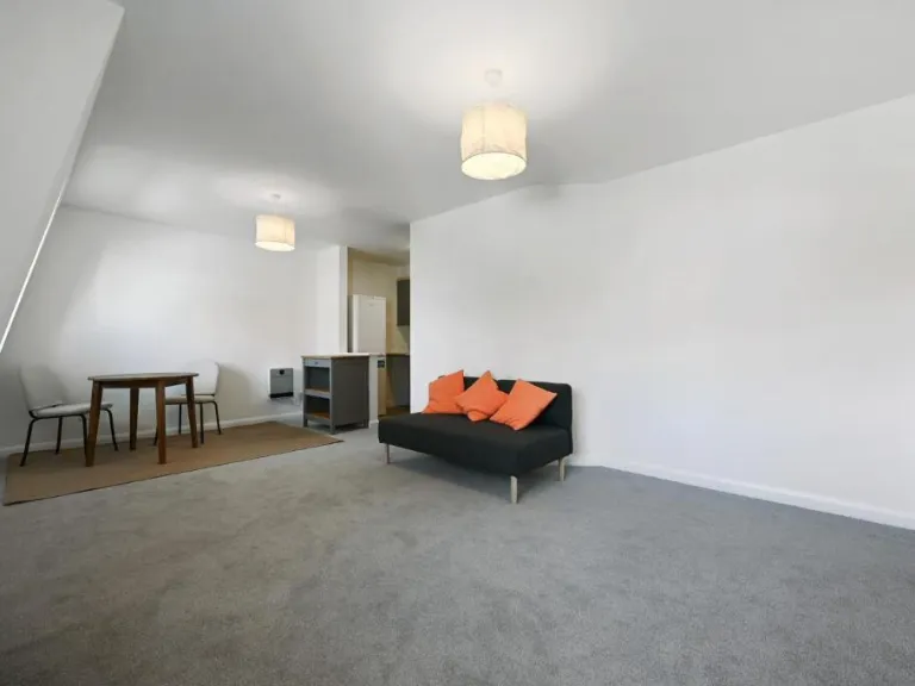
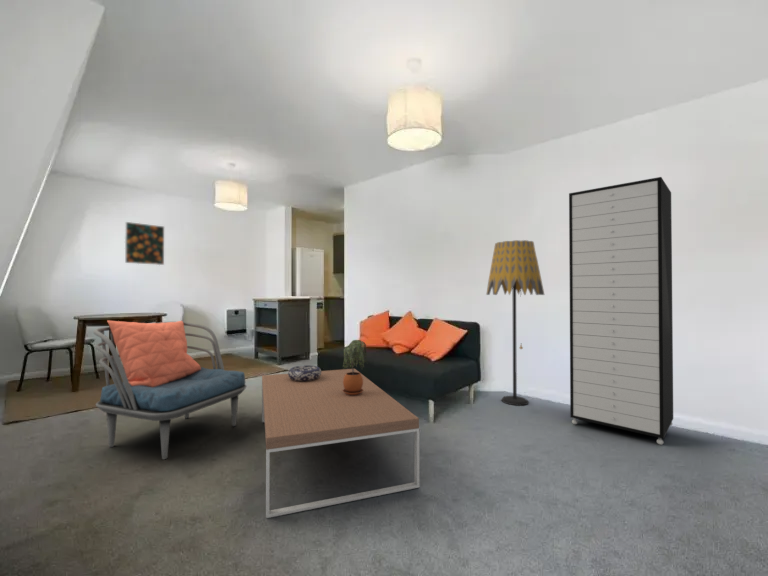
+ floor lamp [485,239,545,406]
+ potted plant [342,339,369,395]
+ storage cabinet [568,176,674,446]
+ decorative bowl [287,364,322,381]
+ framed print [124,221,165,266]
+ armchair [92,319,247,460]
+ coffee table [261,368,420,519]
